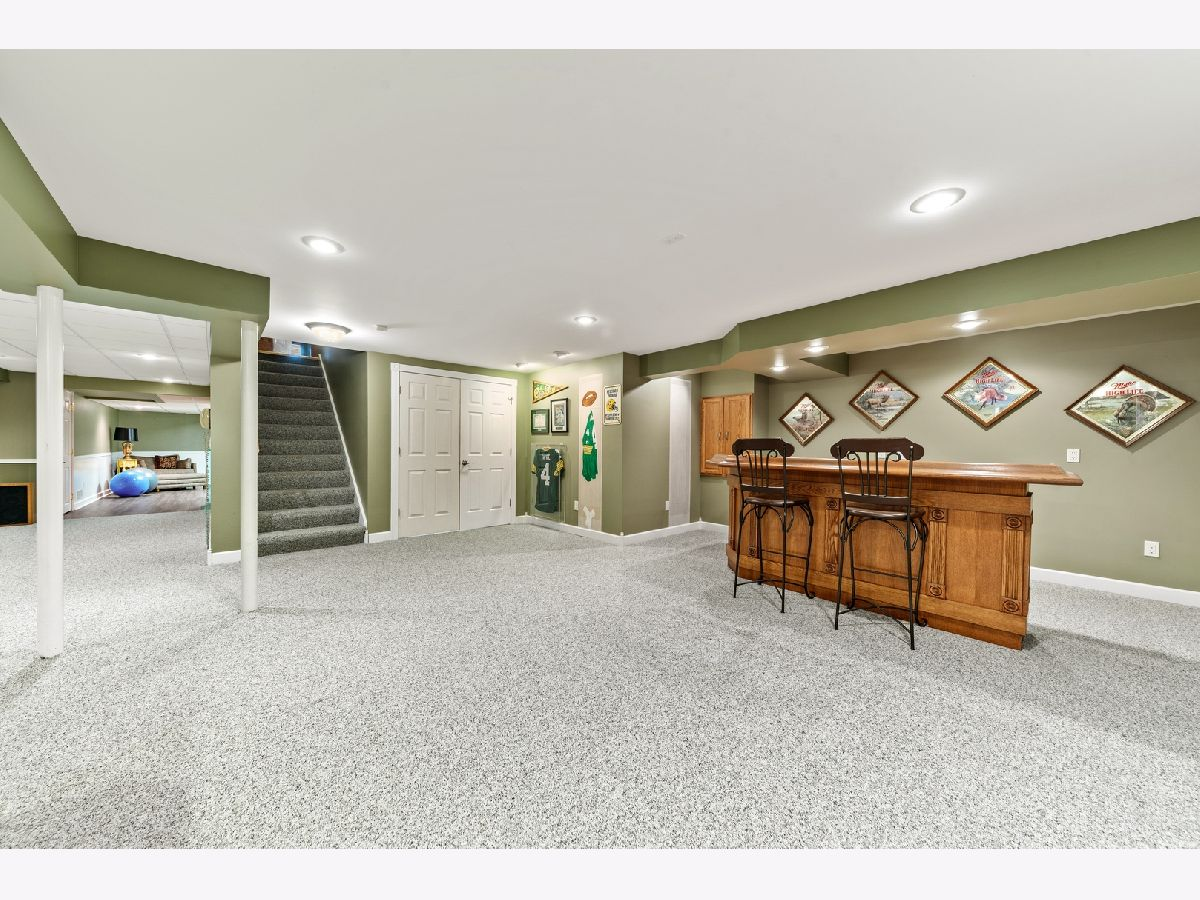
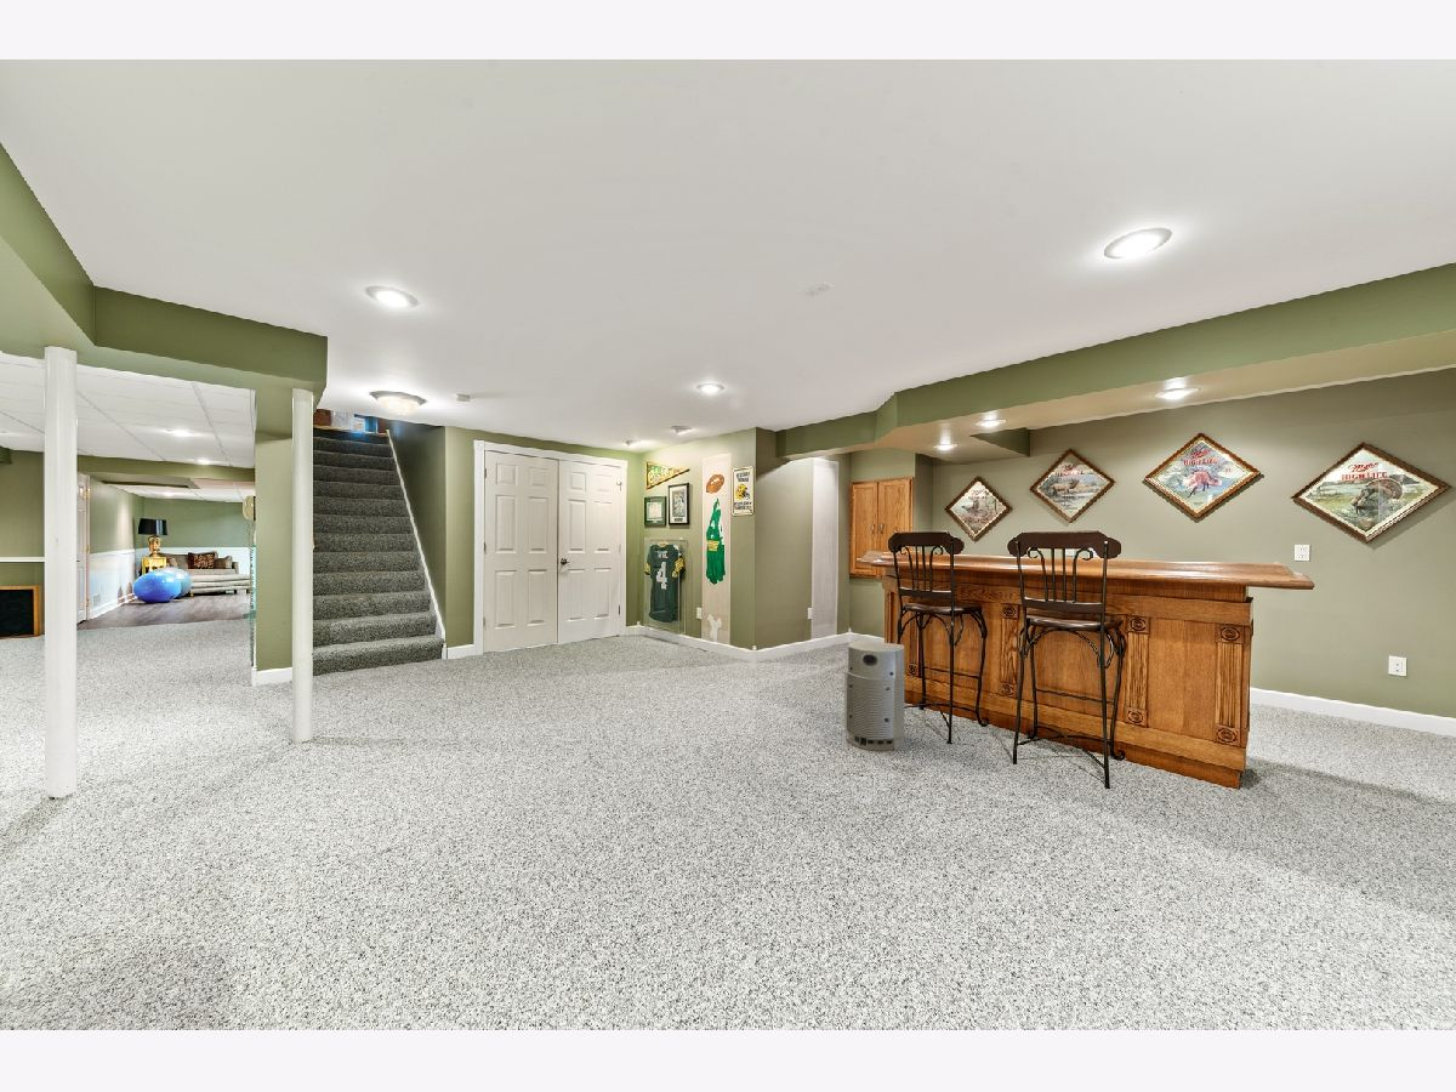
+ air purifier [843,639,905,752]
